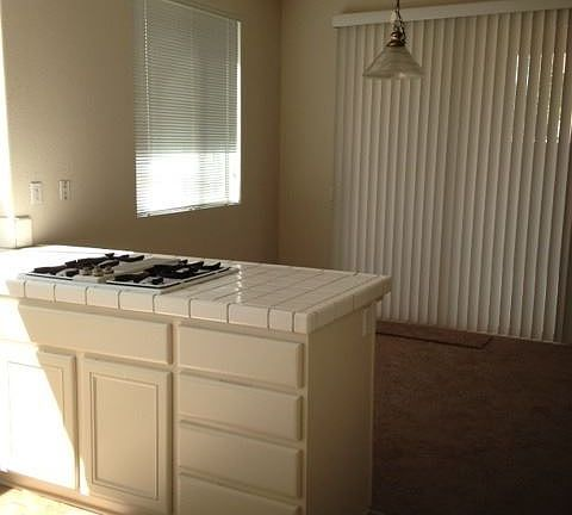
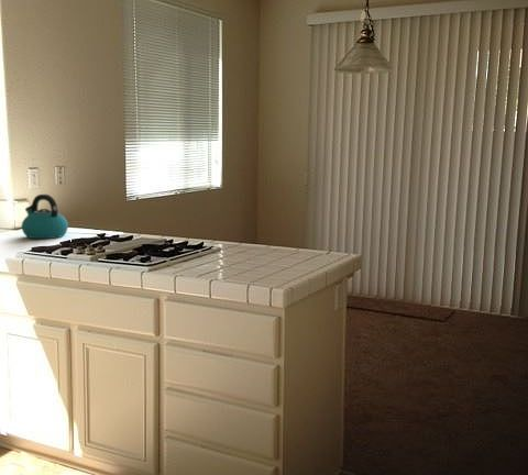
+ kettle [21,194,69,240]
